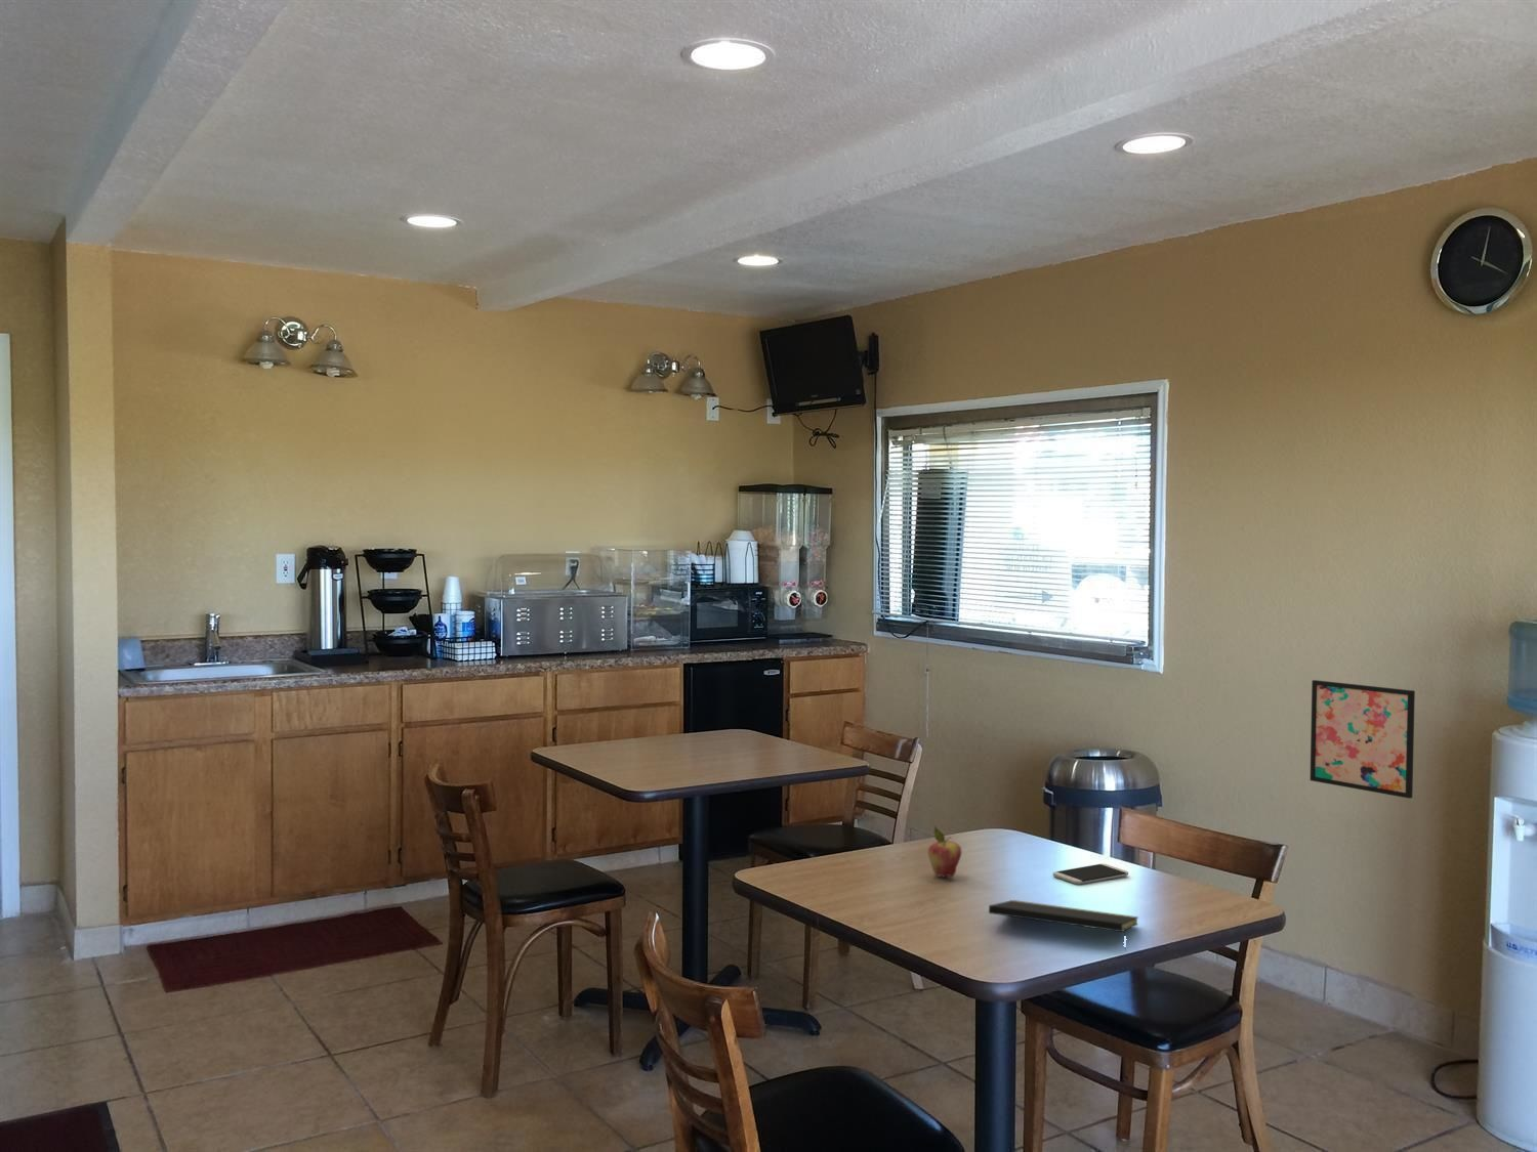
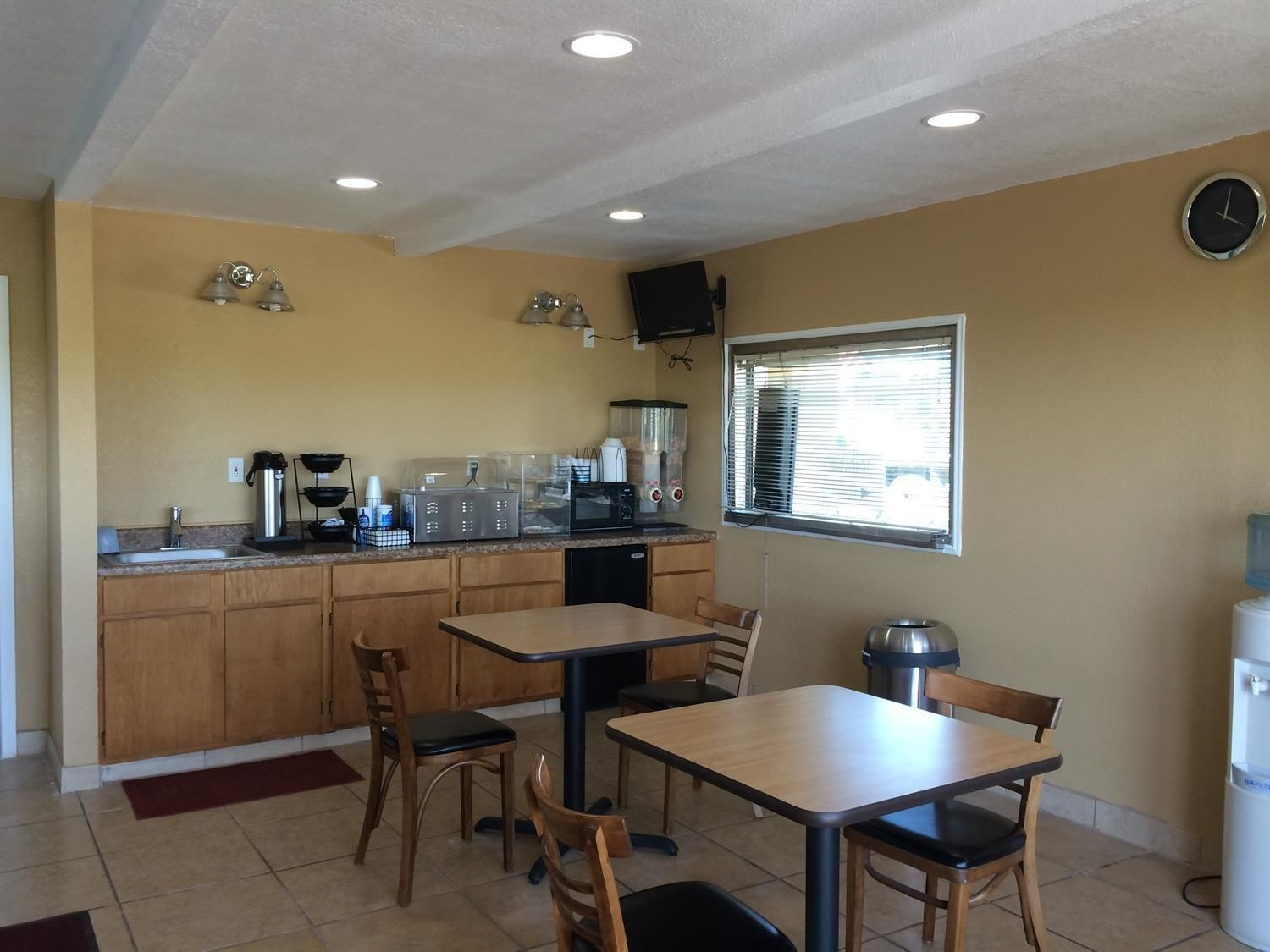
- notepad [988,899,1139,951]
- fruit [927,825,962,879]
- smartphone [1053,863,1129,885]
- wall art [1309,679,1416,800]
